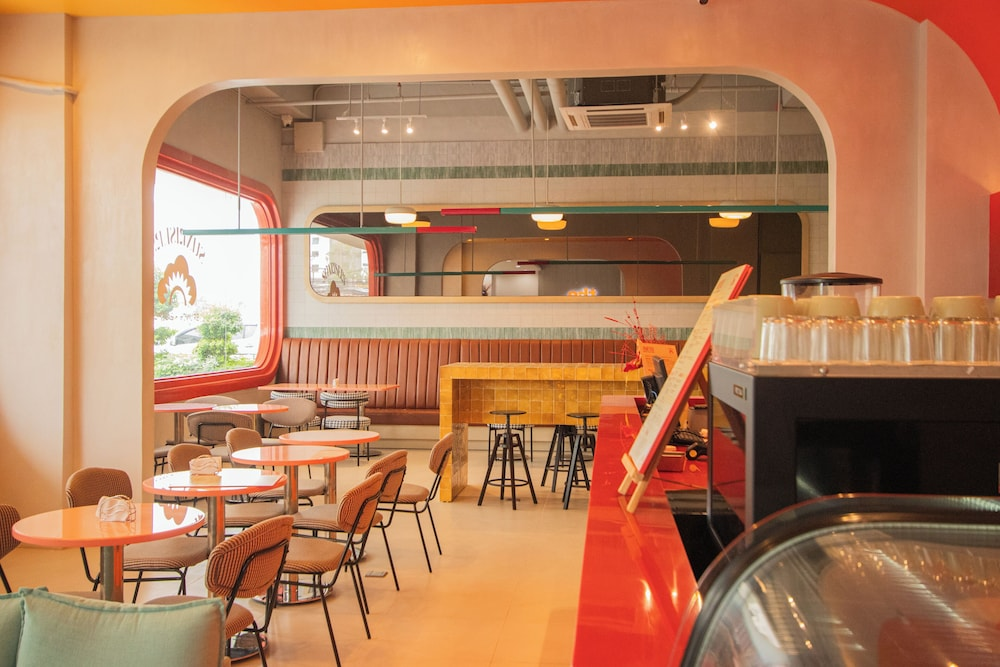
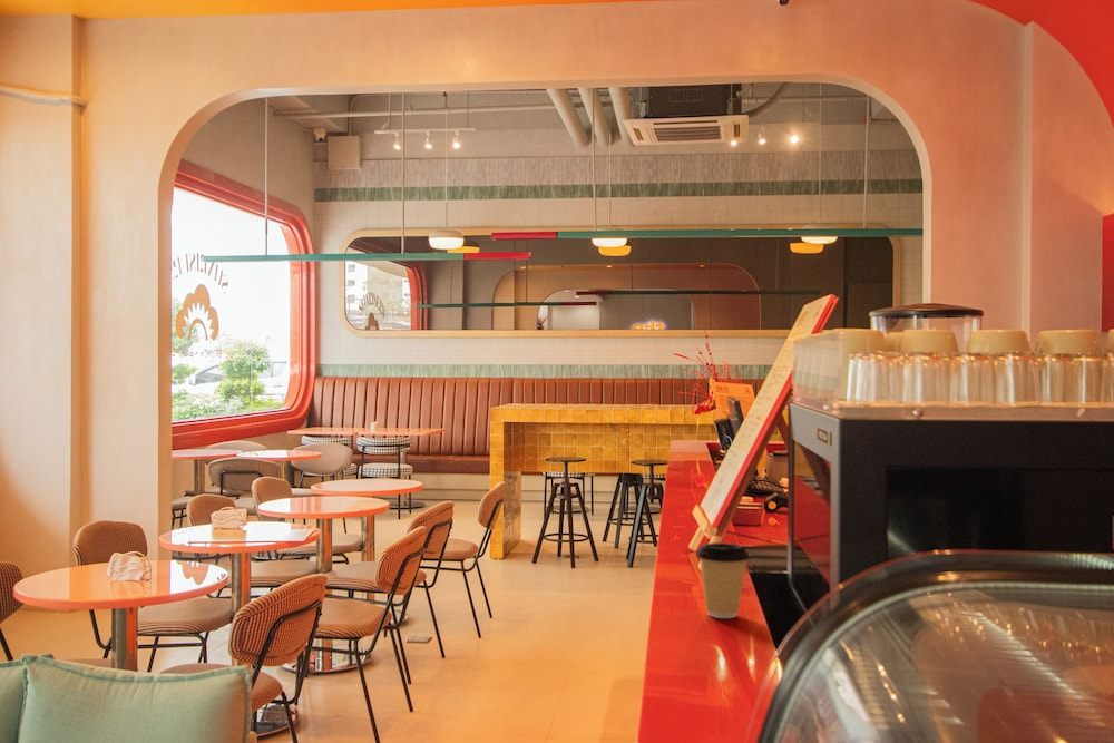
+ coffee cup [695,541,751,619]
